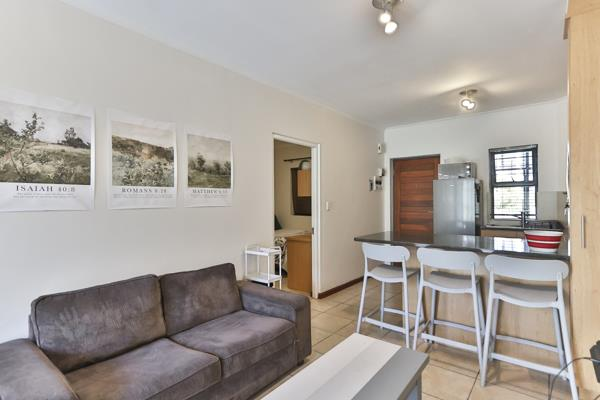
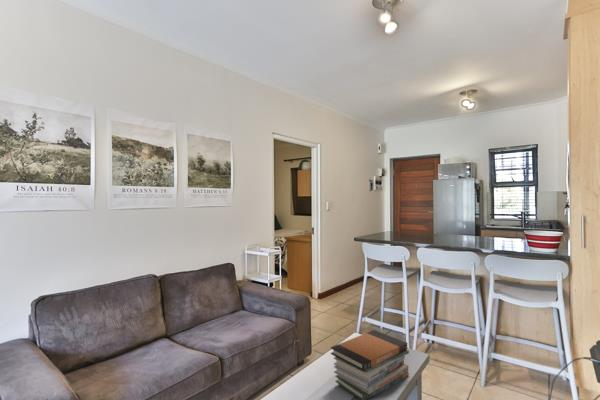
+ book stack [330,329,410,400]
